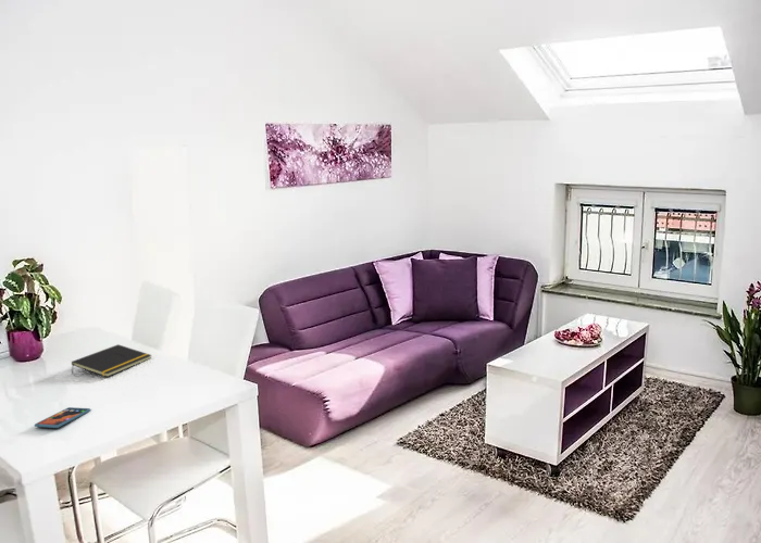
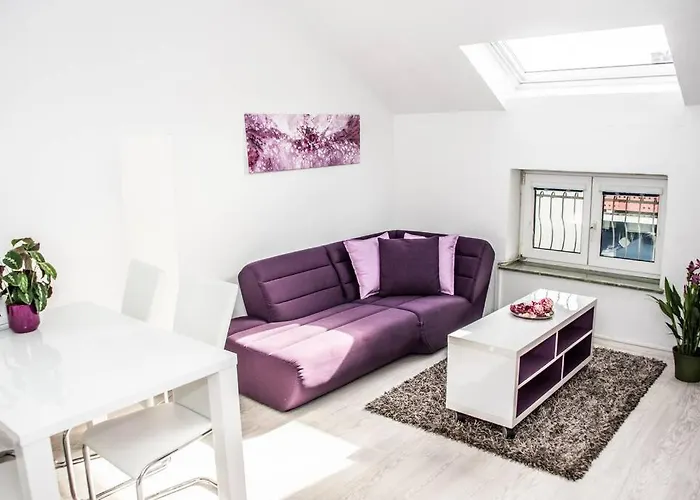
- smartphone [34,406,91,429]
- notepad [71,343,152,378]
